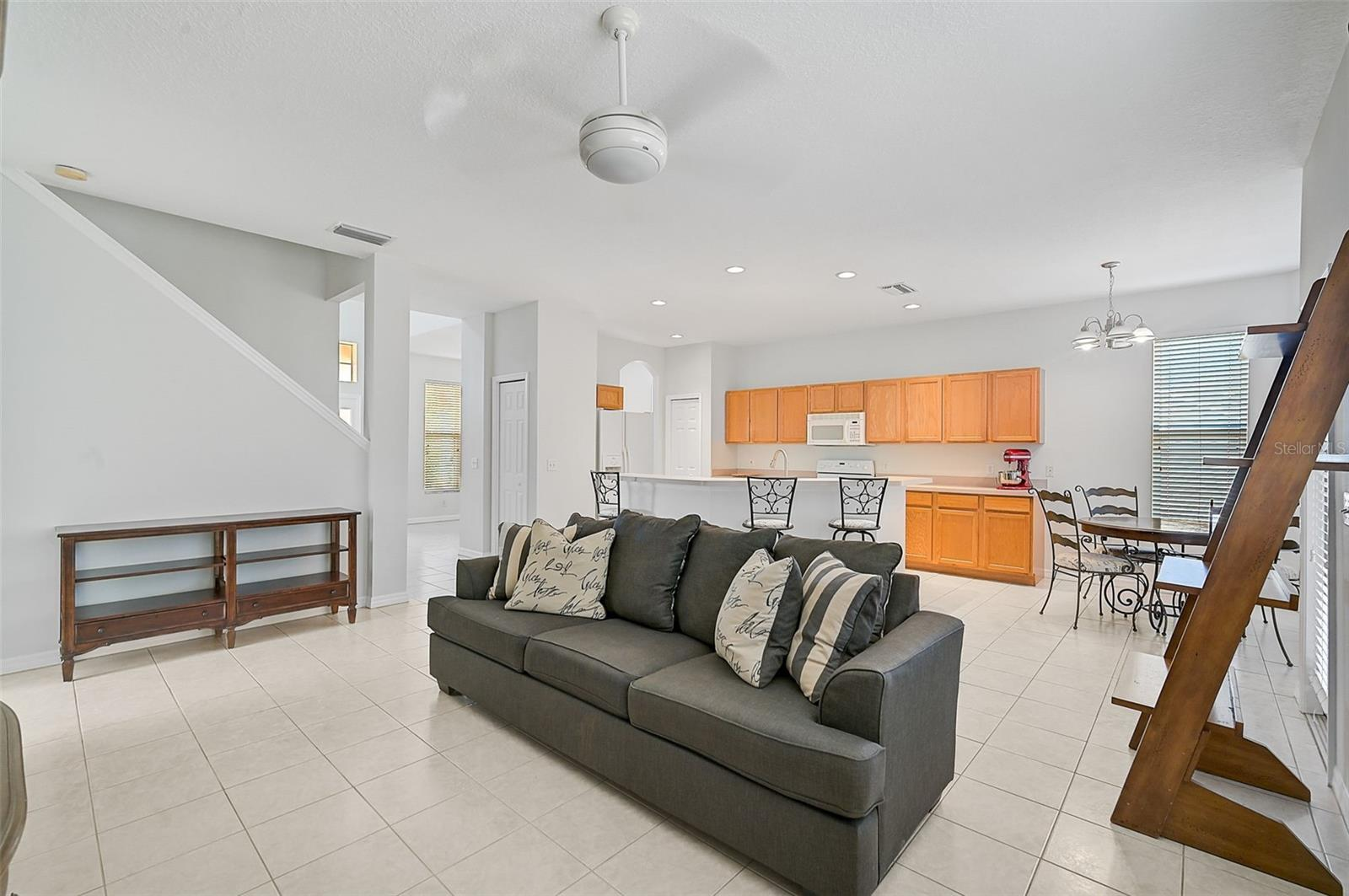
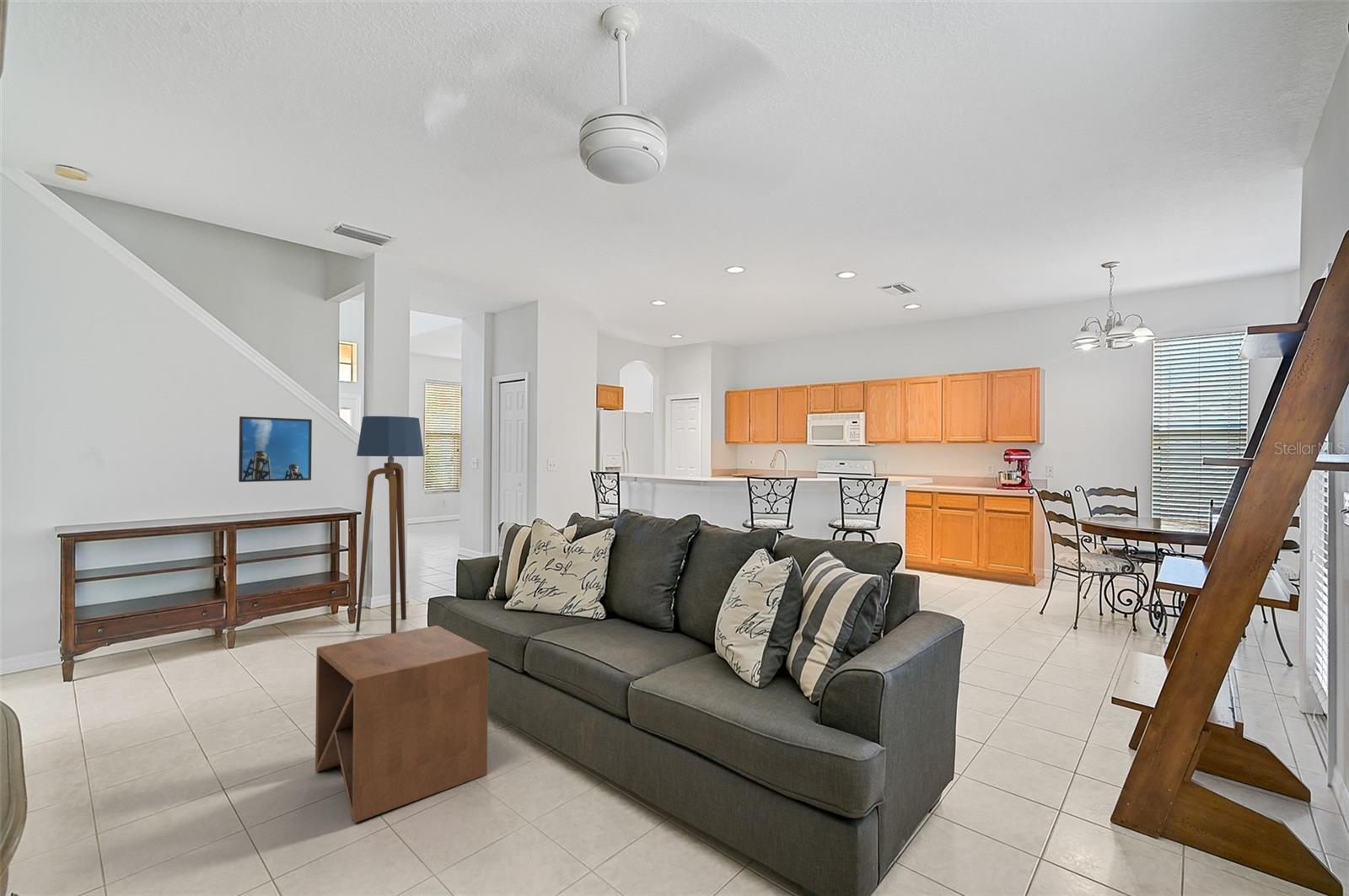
+ side table [314,625,489,824]
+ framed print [238,416,313,483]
+ floor lamp [355,416,424,634]
